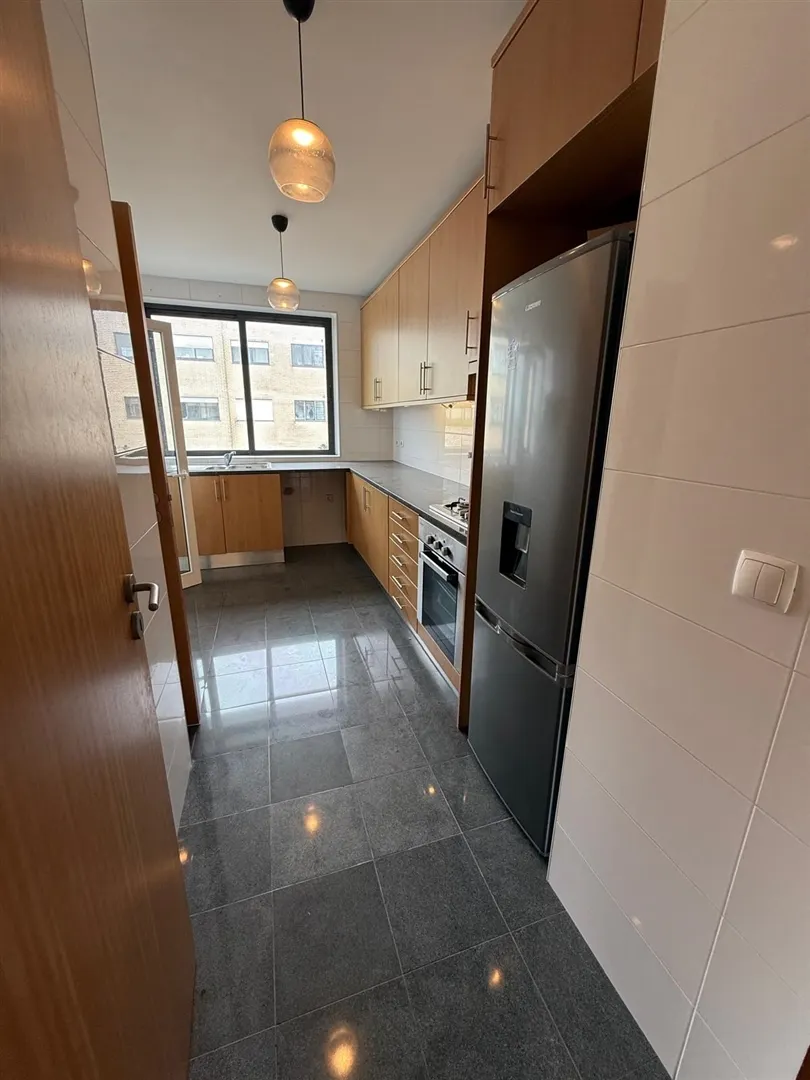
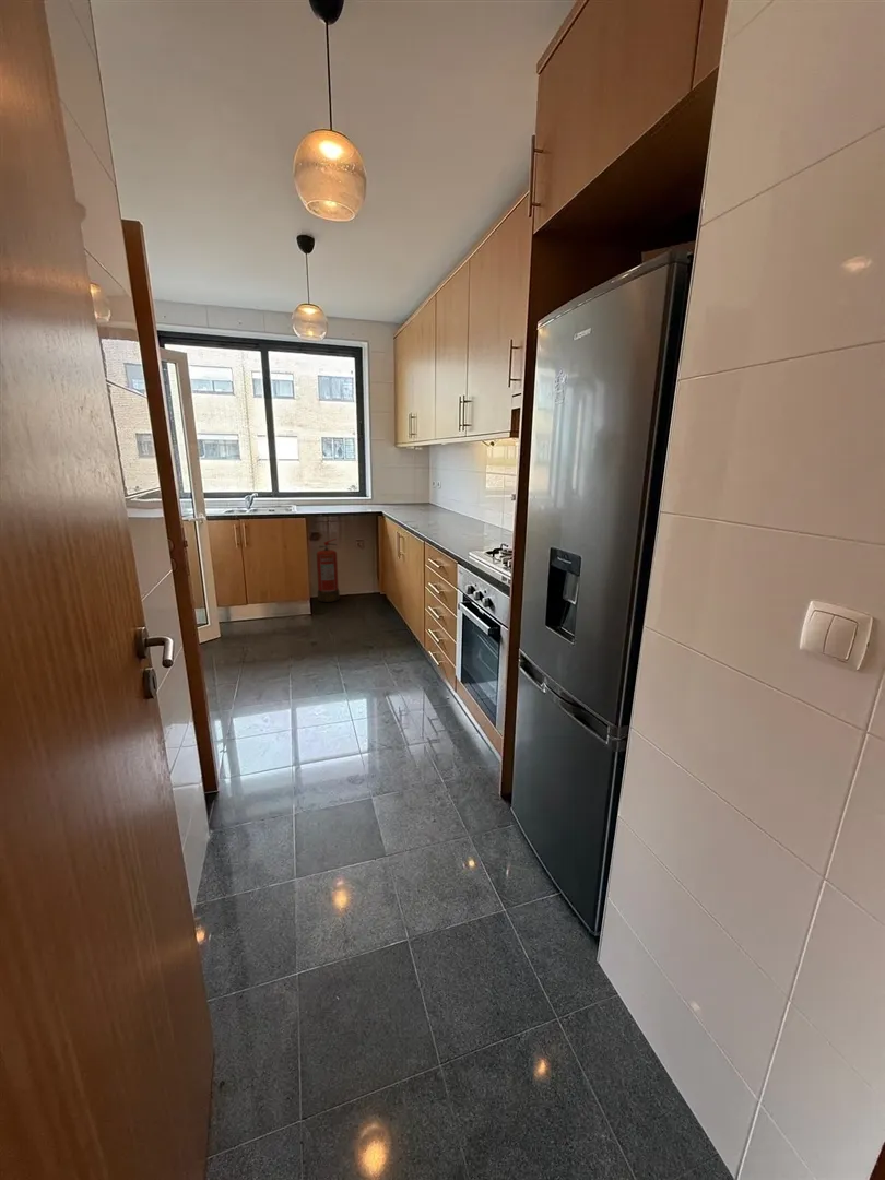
+ fire extinguisher [316,538,341,603]
